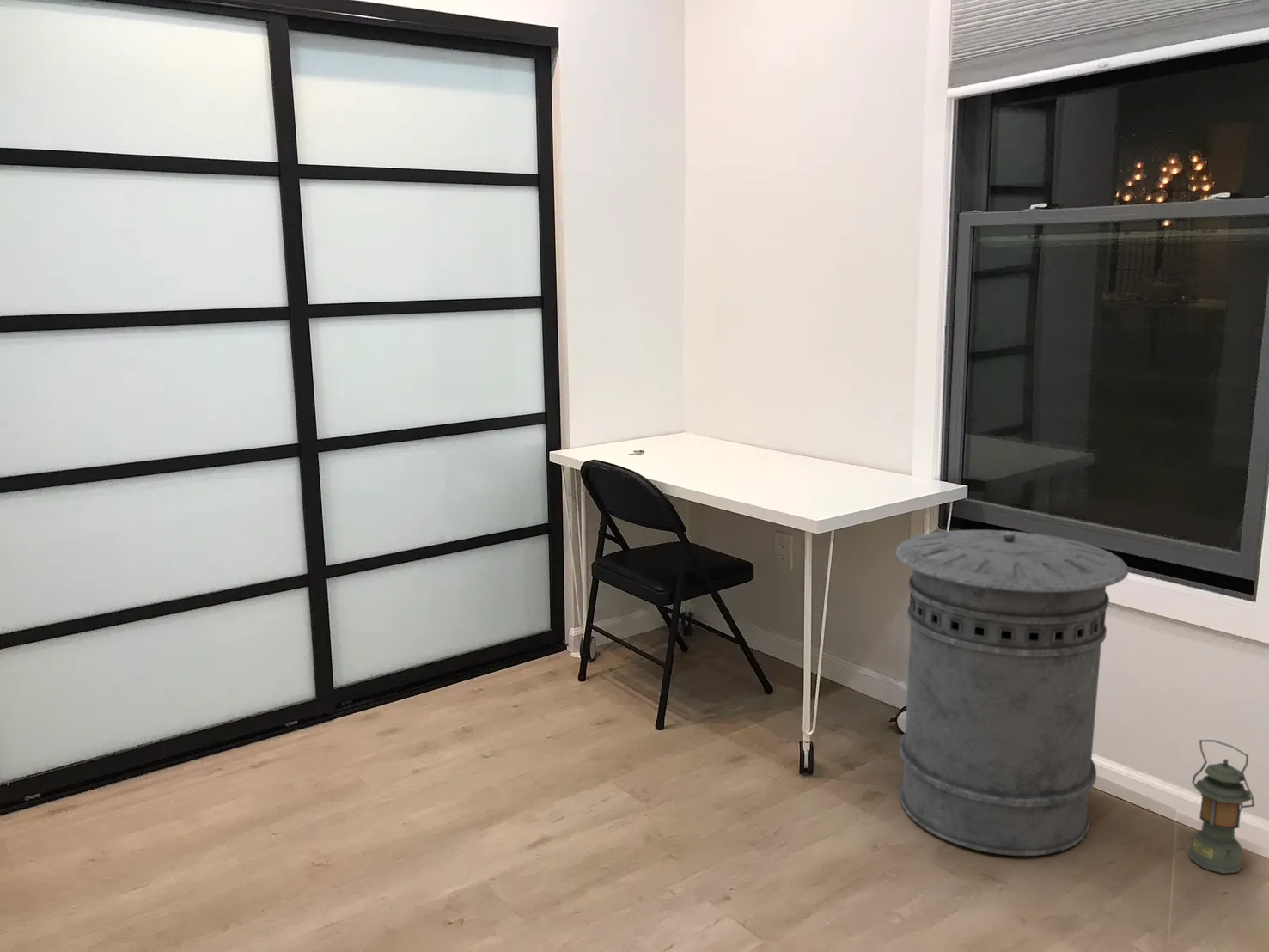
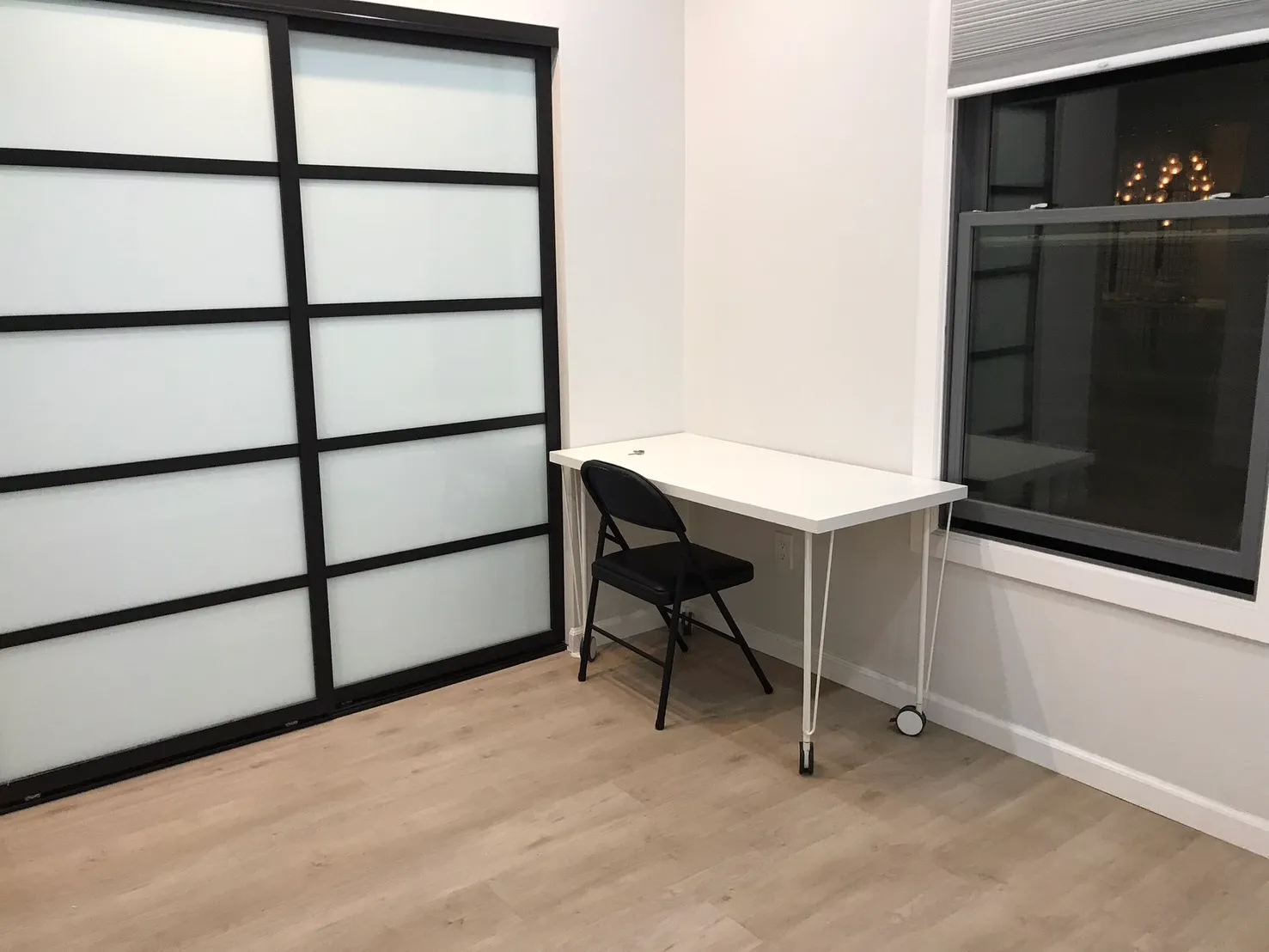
- lantern [1187,739,1255,875]
- trash can [895,529,1129,857]
